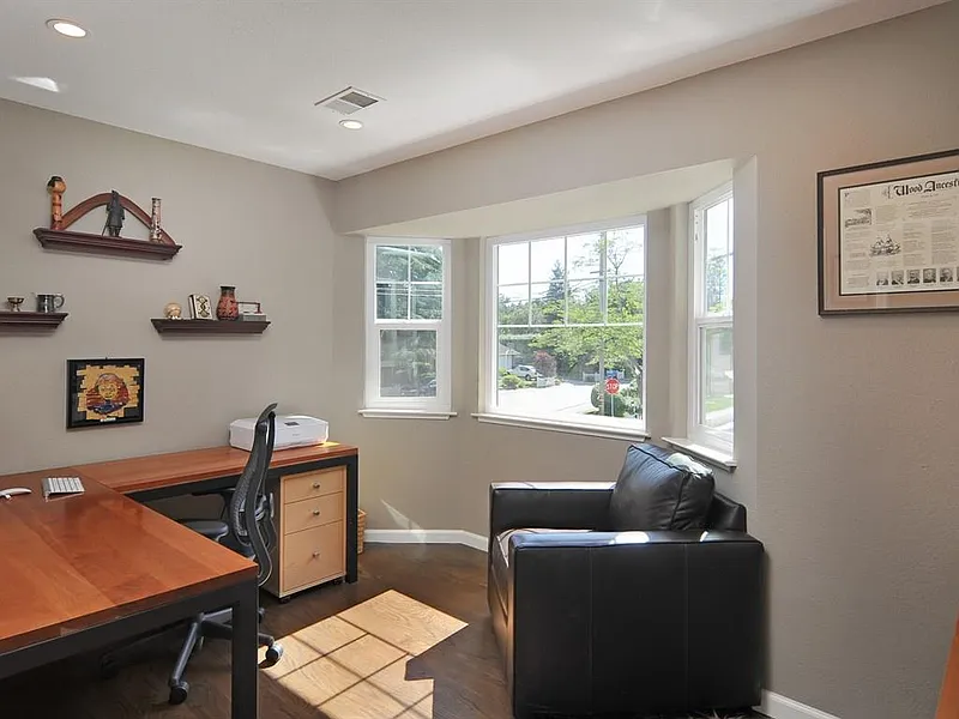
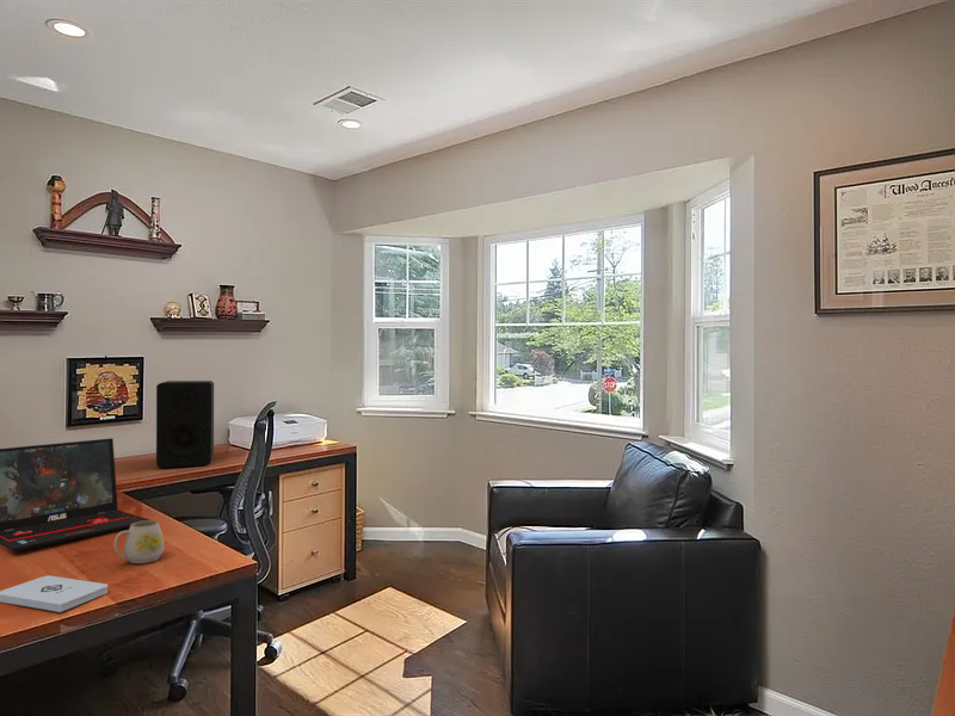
+ laptop [0,437,150,553]
+ speaker [155,379,215,469]
+ notepad [0,575,109,613]
+ mug [112,519,165,564]
